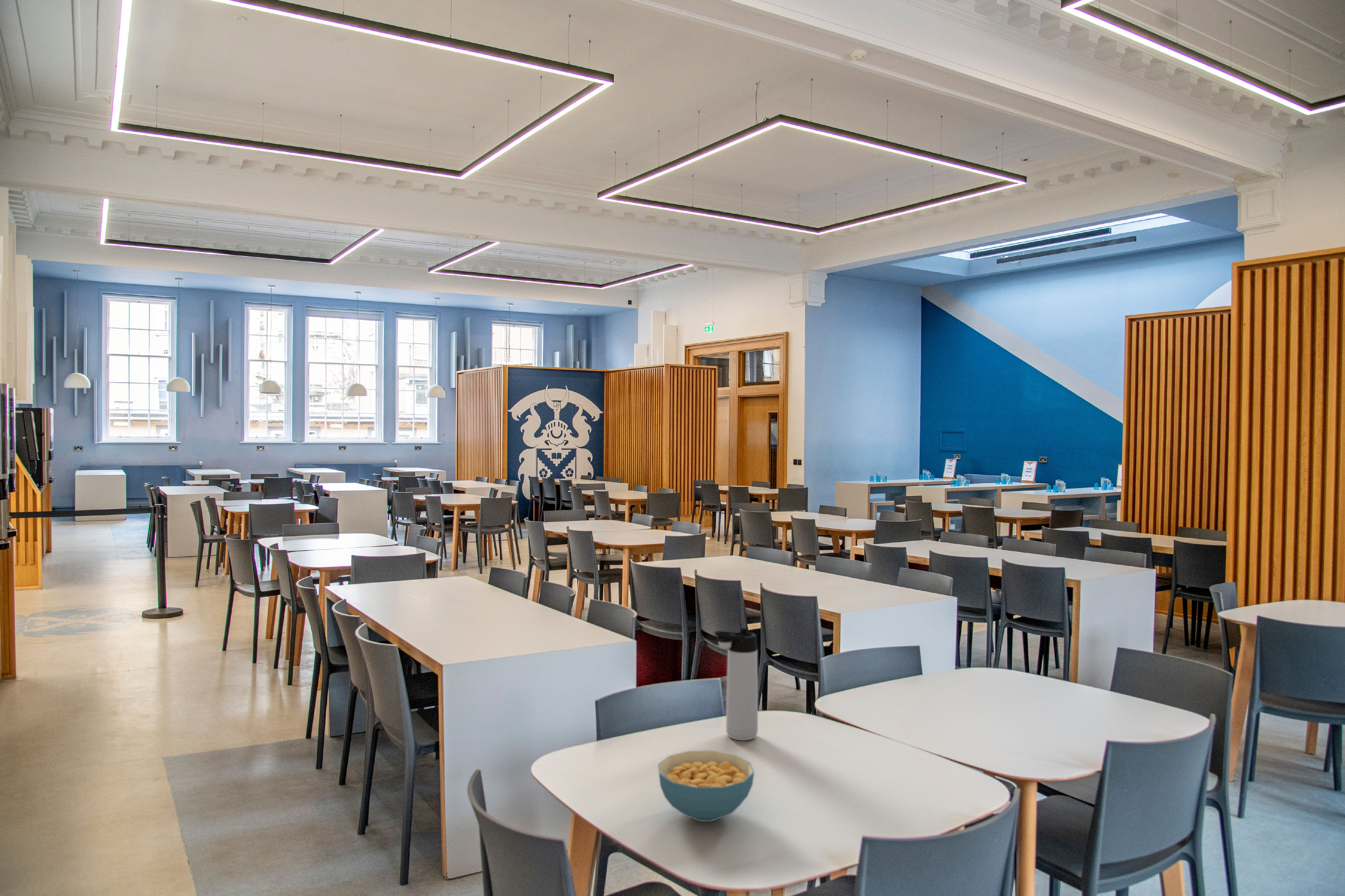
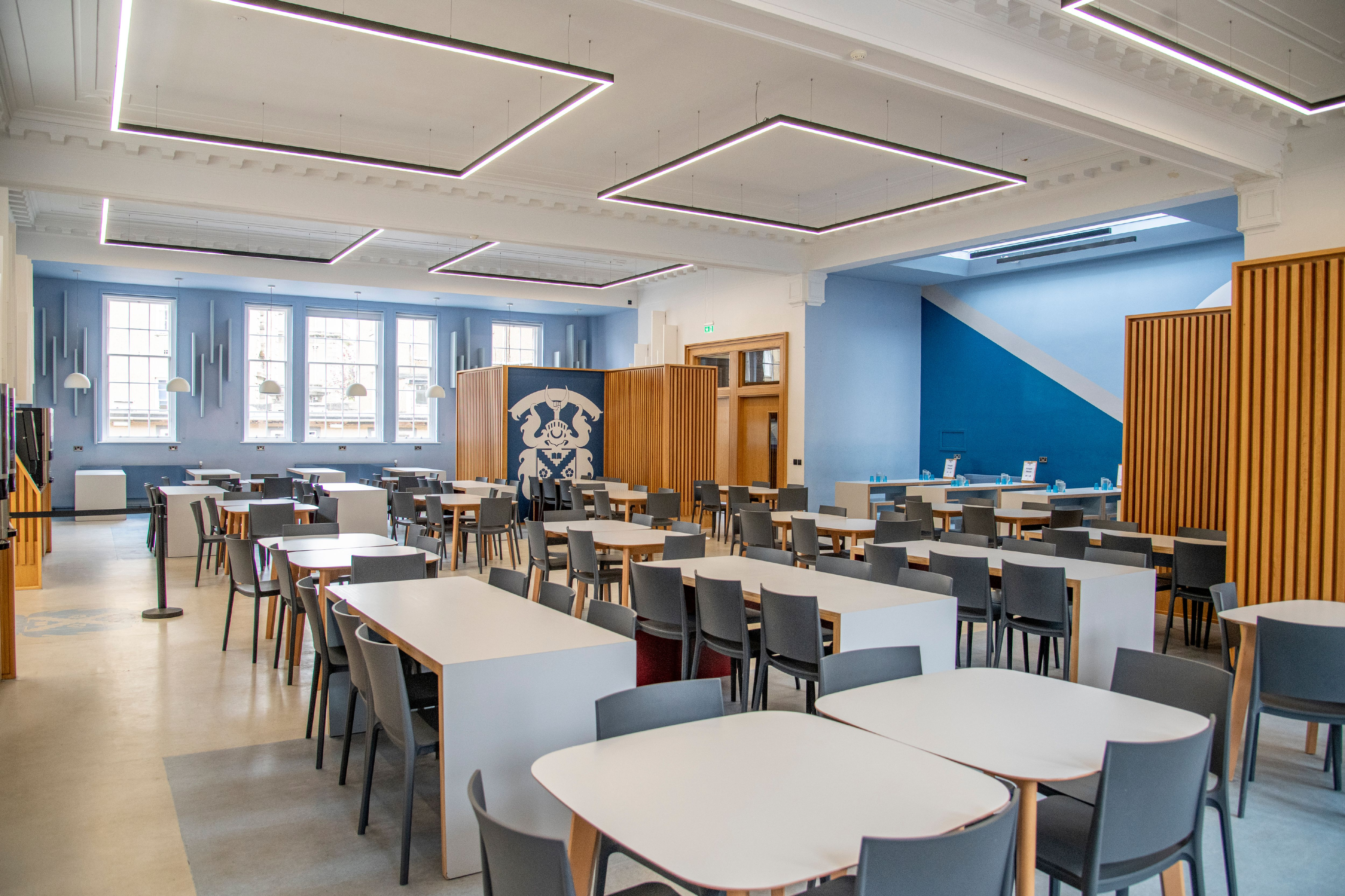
- cereal bowl [658,750,755,822]
- thermos bottle [714,628,758,740]
